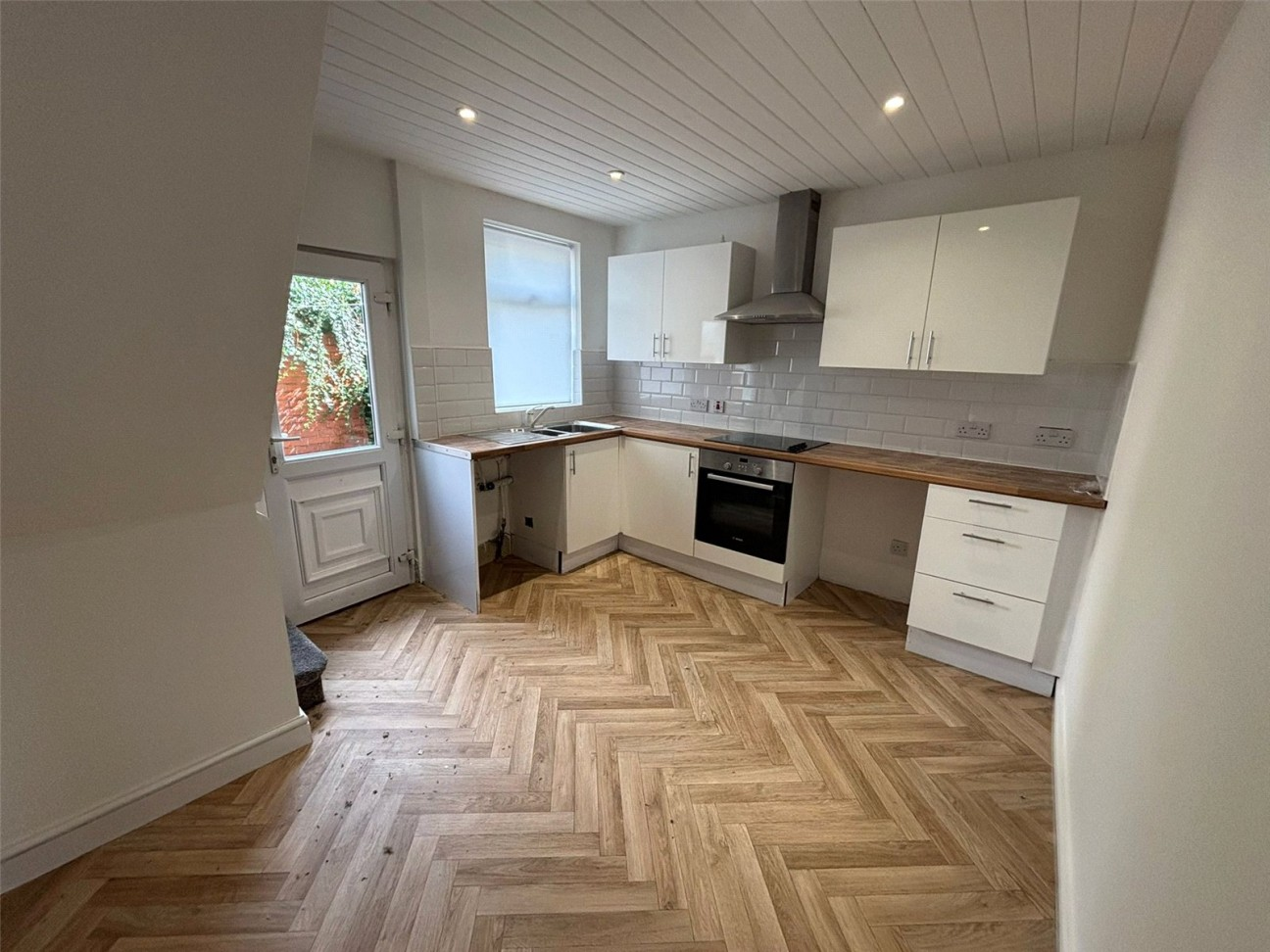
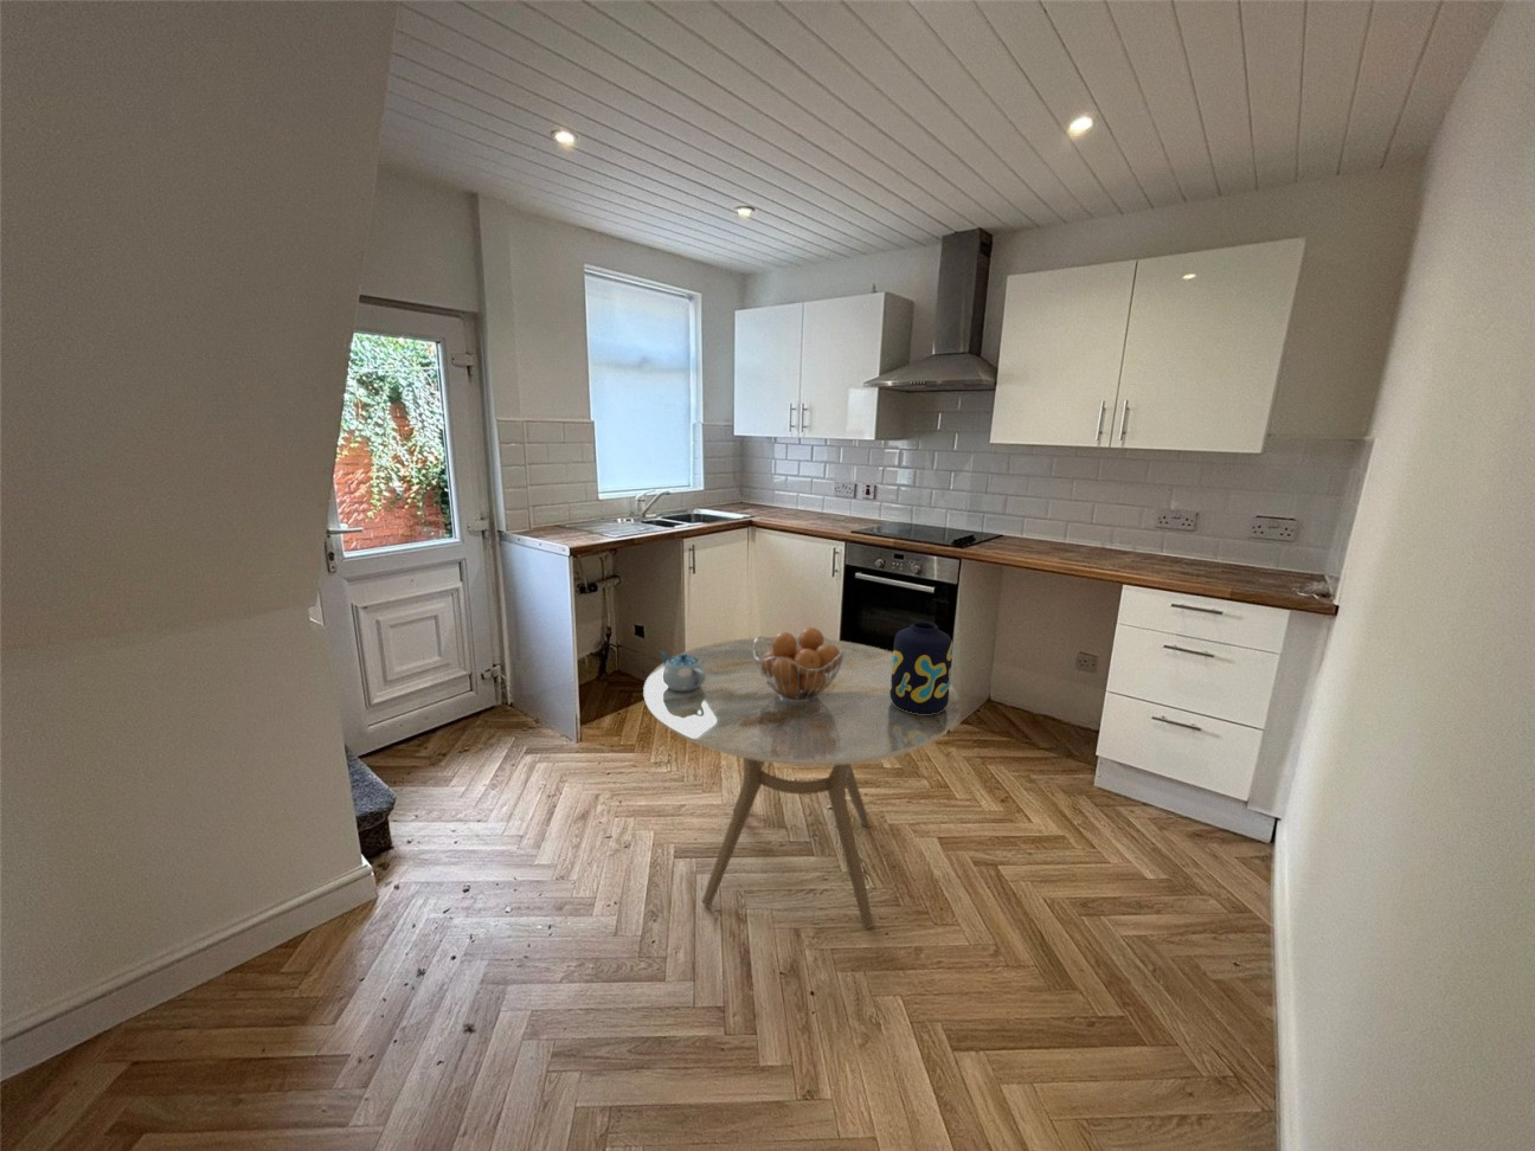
+ dining table [642,636,961,930]
+ fruit basket [753,626,845,702]
+ vase [890,620,954,715]
+ chinaware [660,650,705,692]
